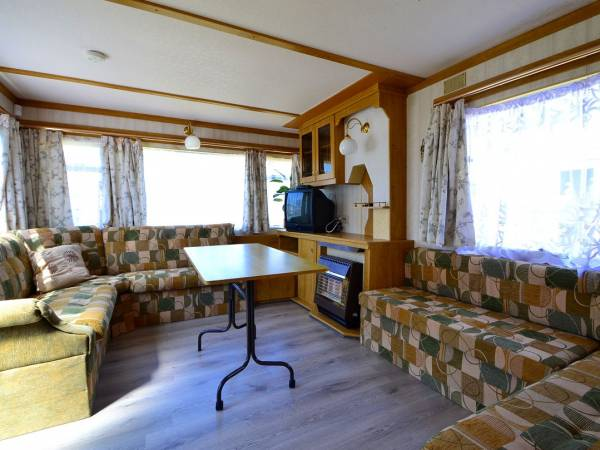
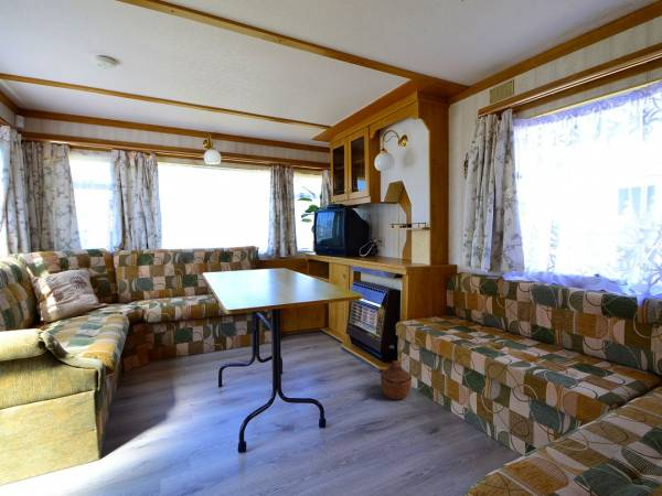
+ woven basket [380,359,413,400]
